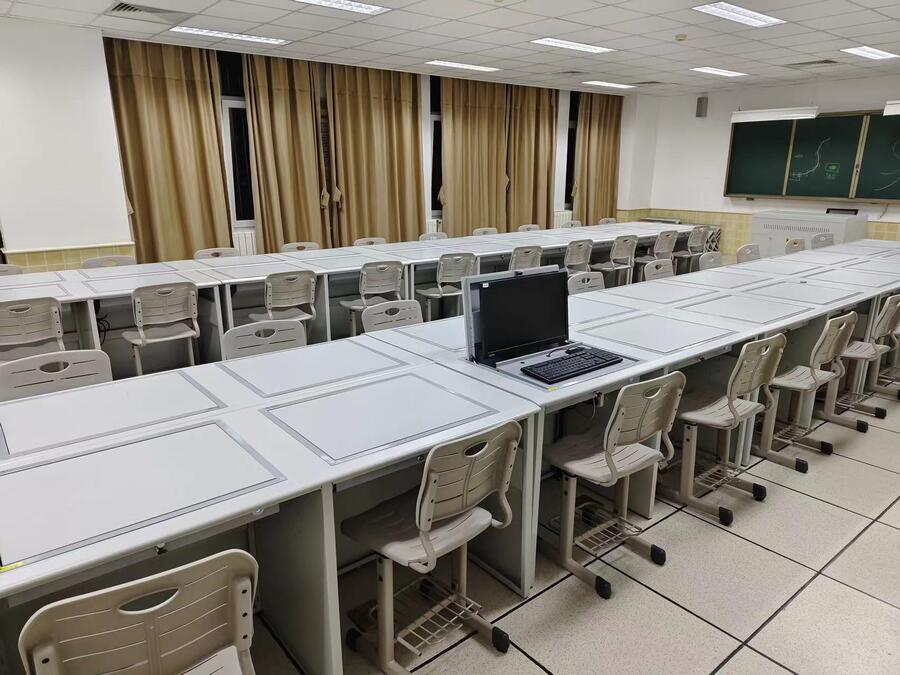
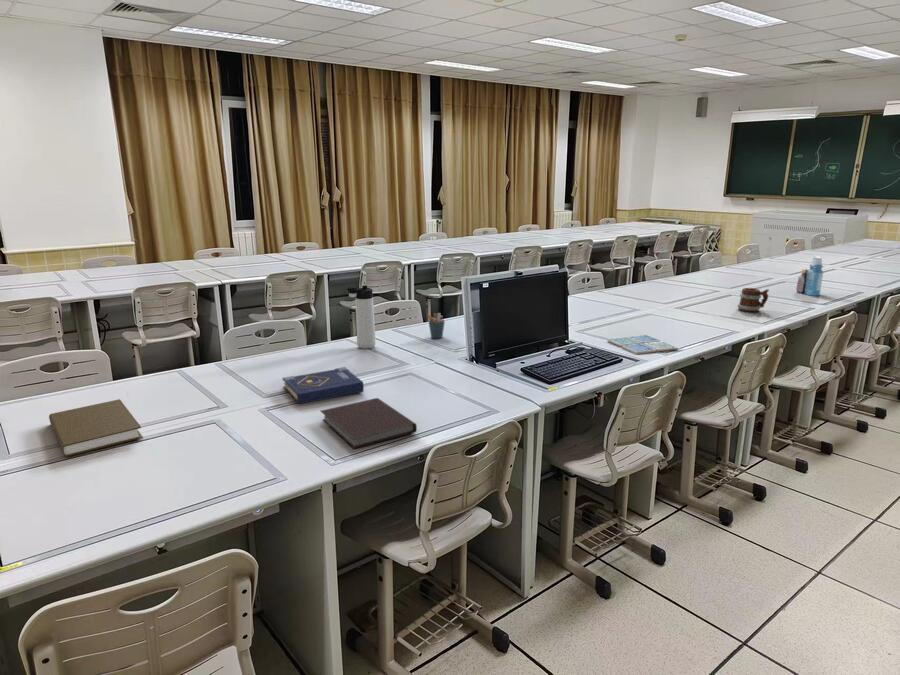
+ drink coaster [606,334,679,355]
+ notebook [319,397,418,450]
+ bottle [795,255,824,296]
+ thermos bottle [345,284,377,350]
+ mug [736,287,770,313]
+ book [48,398,144,458]
+ pen holder [427,312,446,339]
+ book [281,366,365,405]
